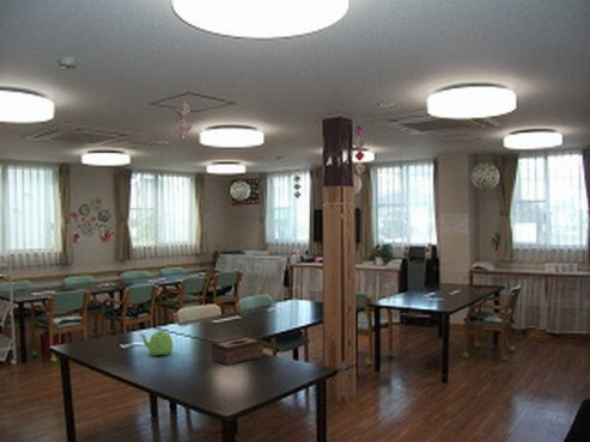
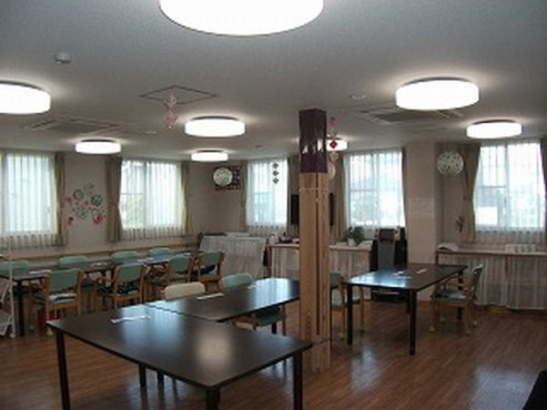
- tissue box [209,334,264,367]
- teapot [139,330,174,357]
